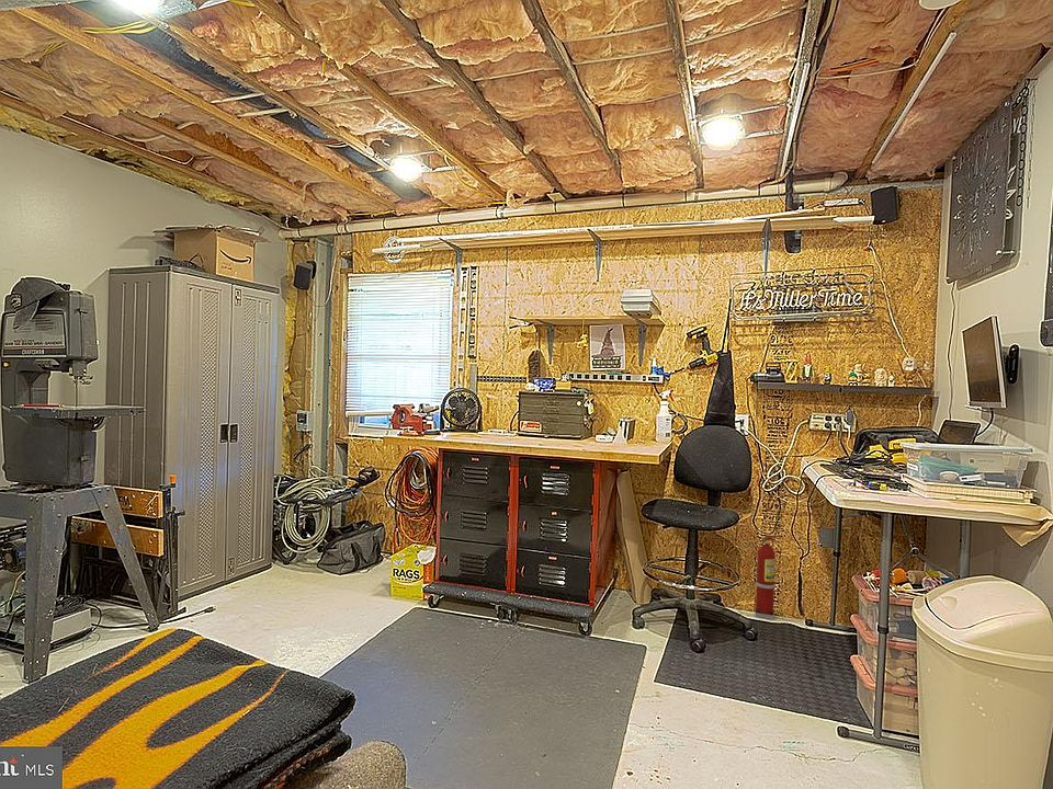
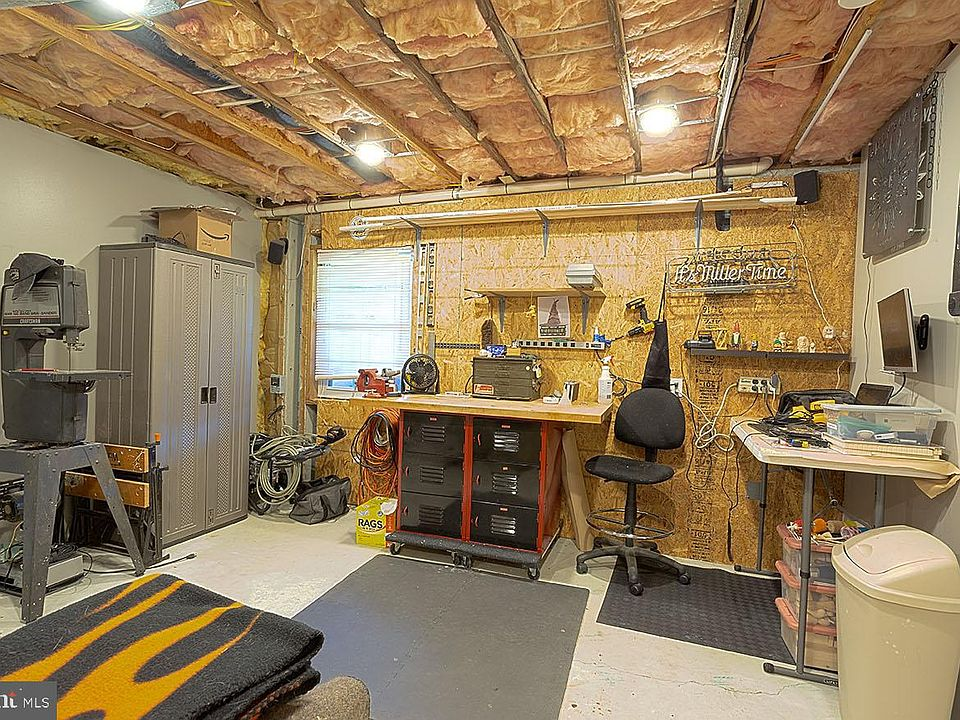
- fire extinguisher [754,536,779,620]
